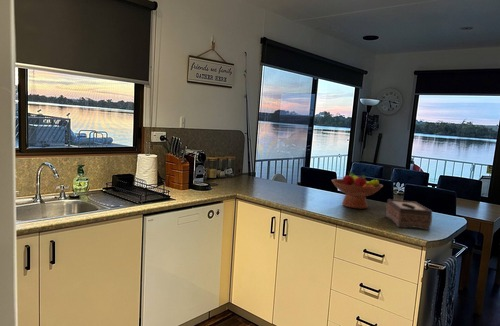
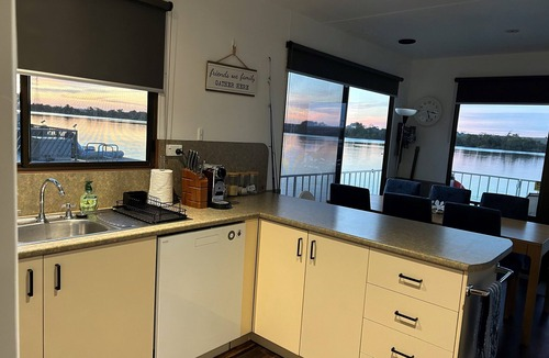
- fruit bowl [331,171,384,210]
- tissue box [385,198,433,231]
